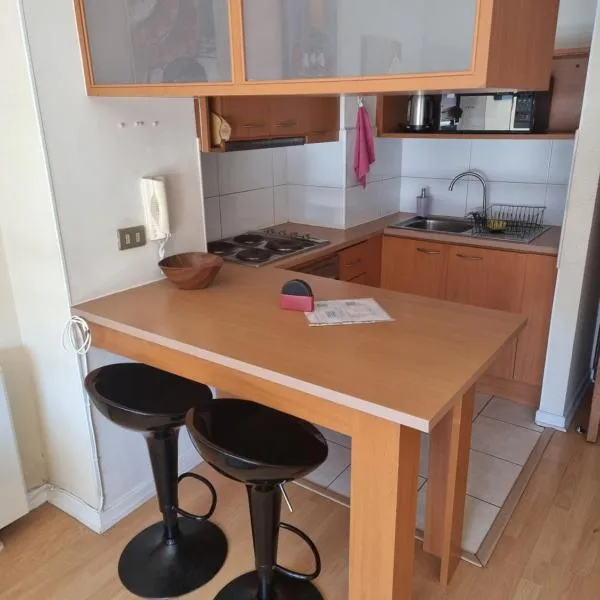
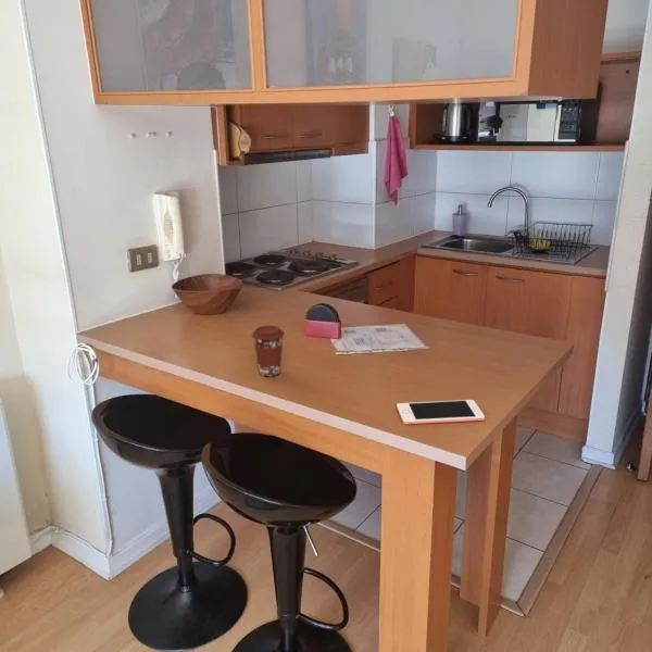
+ cell phone [396,399,486,426]
+ coffee cup [251,324,286,378]
